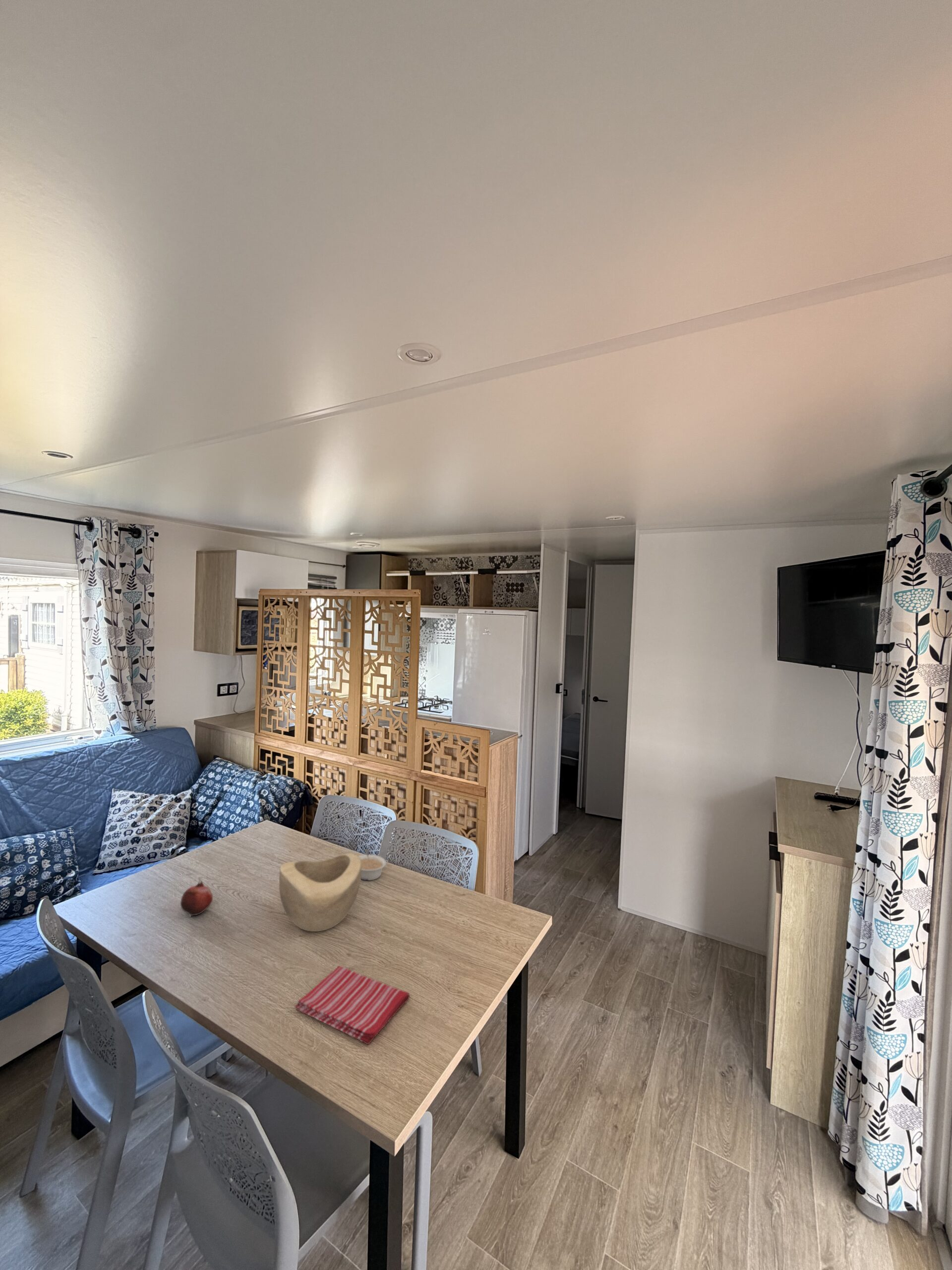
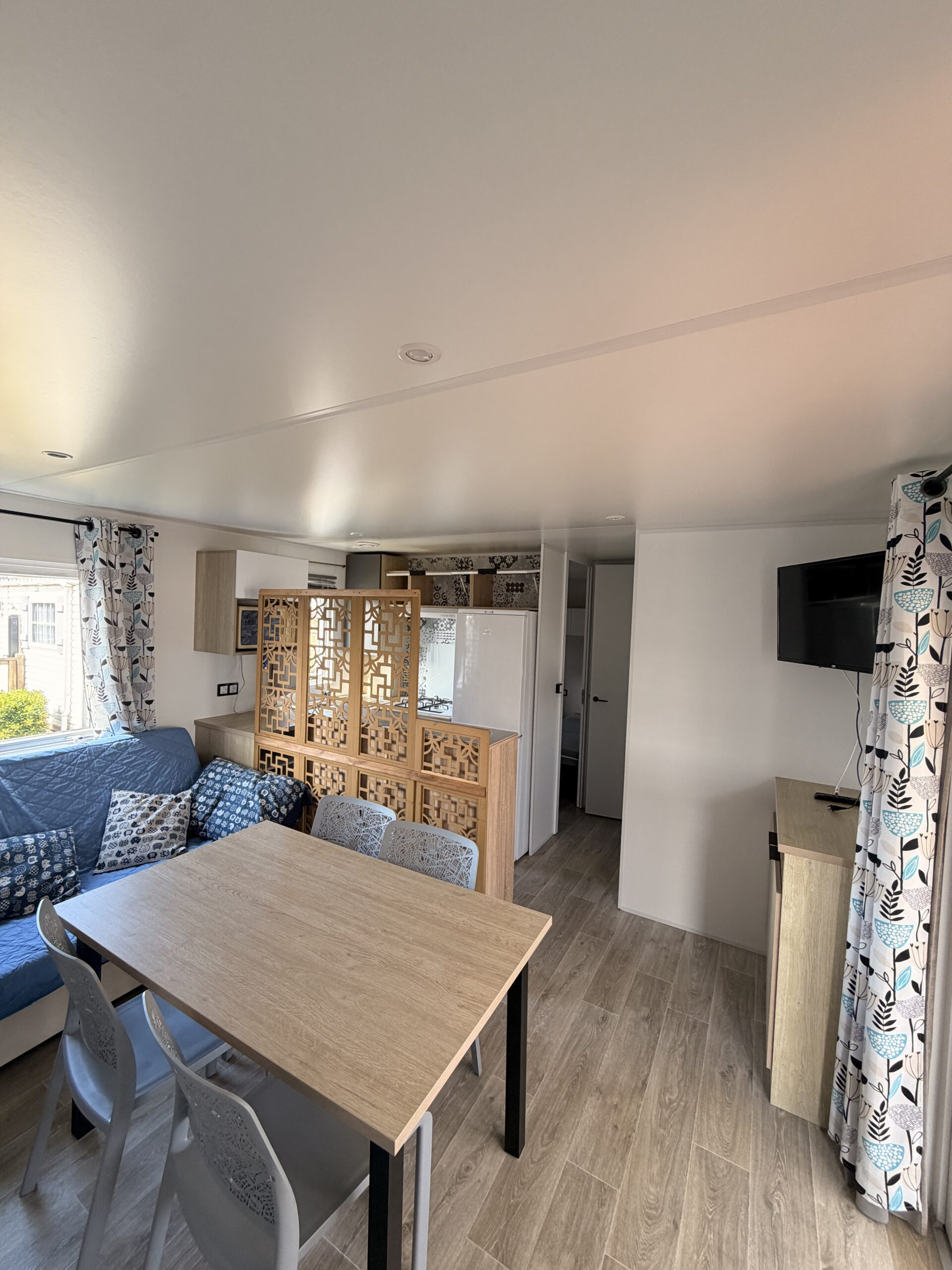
- fruit [180,880,213,918]
- dish towel [295,965,410,1045]
- decorative bowl [279,853,361,932]
- legume [358,848,387,881]
